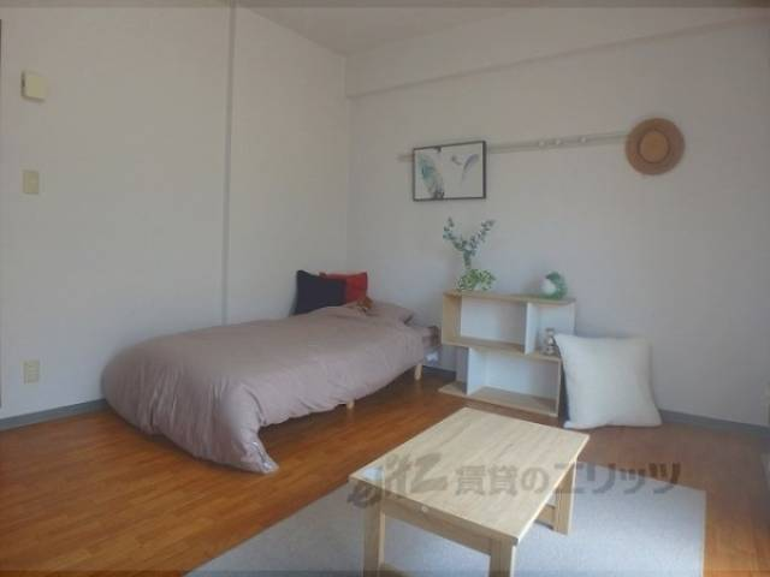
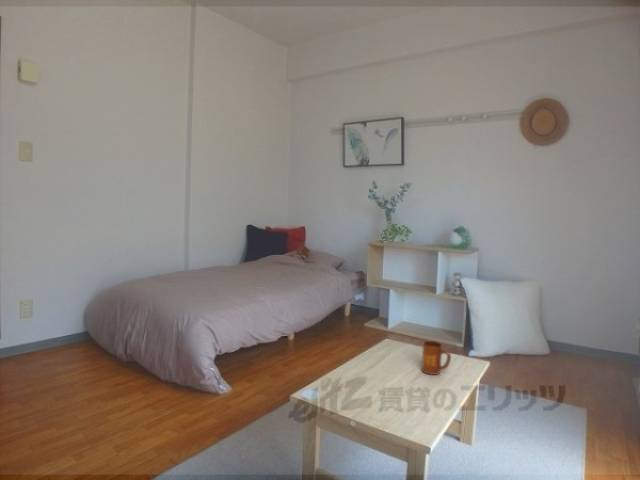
+ mug [421,340,452,376]
